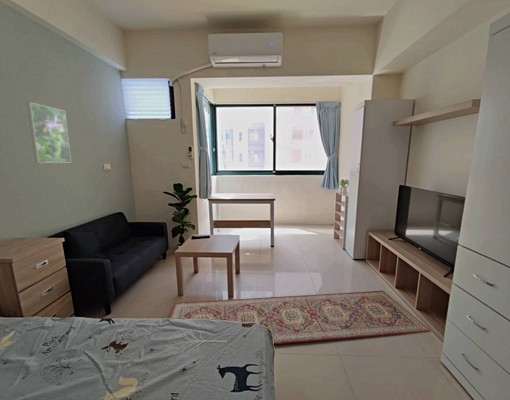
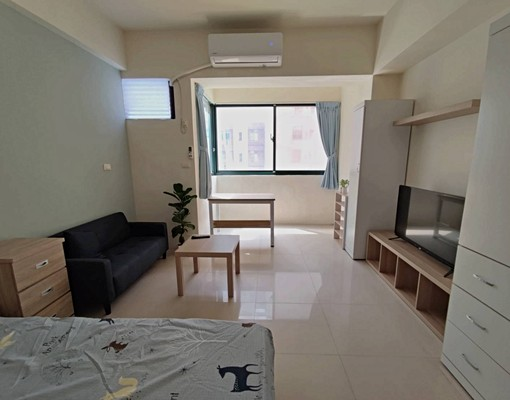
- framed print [26,101,72,164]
- rug [168,290,432,345]
